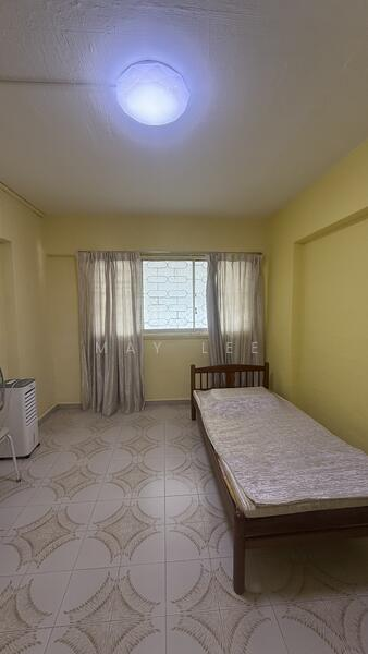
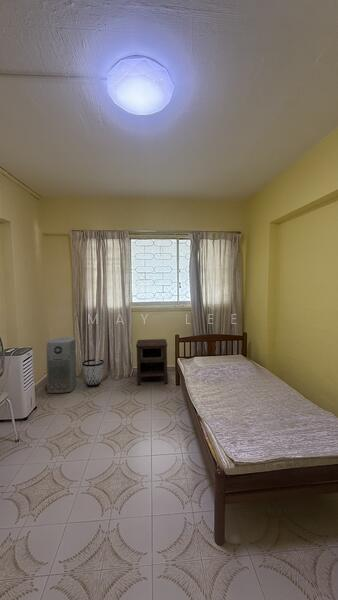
+ wastebasket [81,358,105,388]
+ nightstand [135,338,168,385]
+ air purifier [46,336,78,394]
